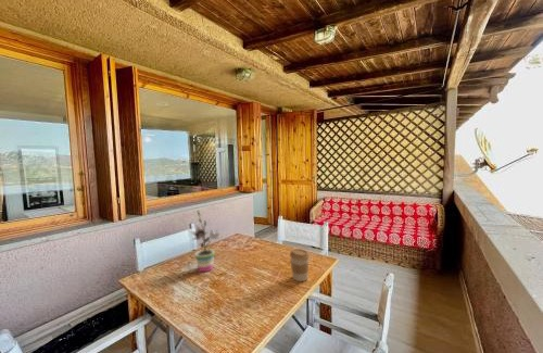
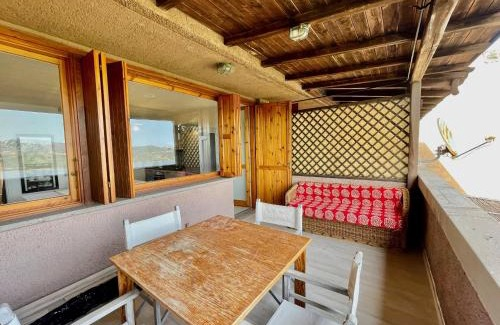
- potted plant [189,210,224,273]
- coffee cup [289,248,311,282]
